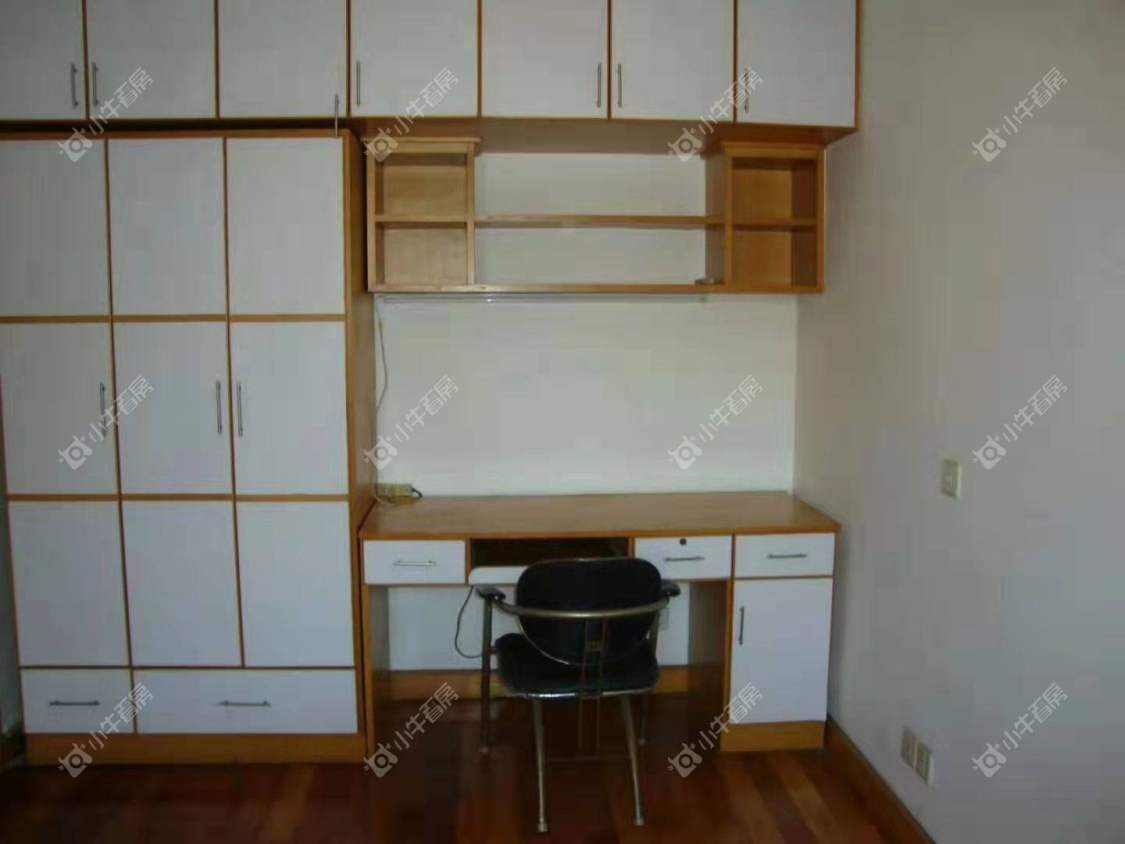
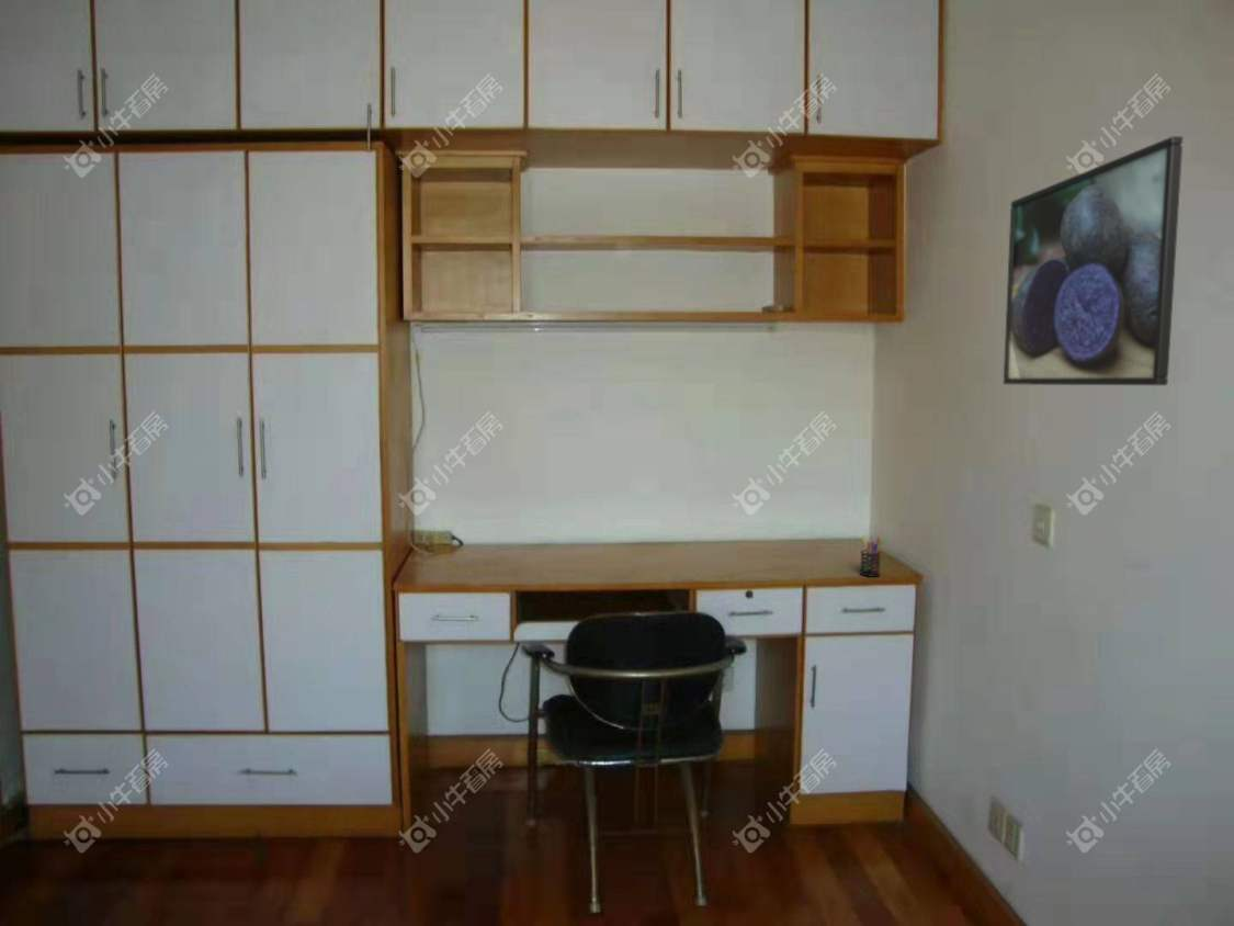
+ pen holder [859,535,884,578]
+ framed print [1003,135,1185,386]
